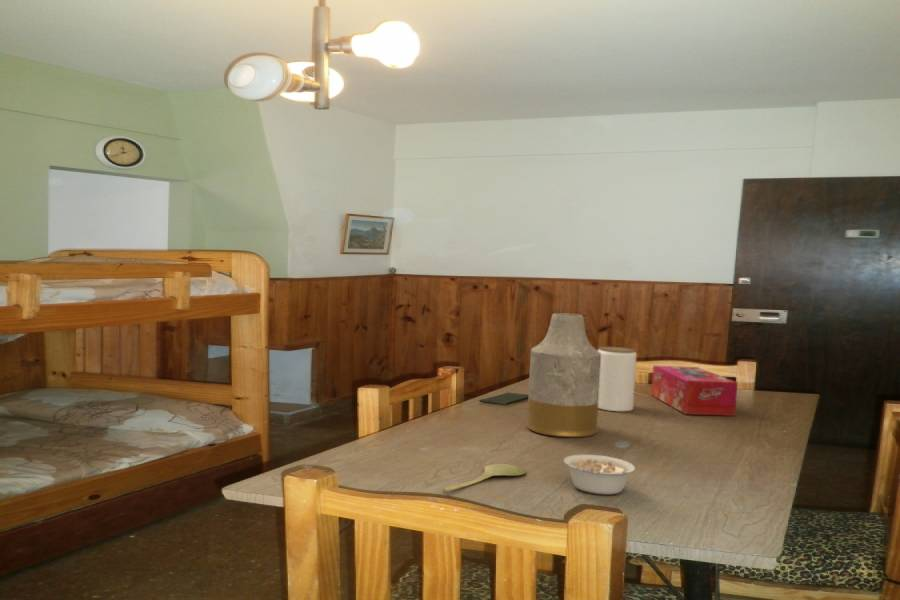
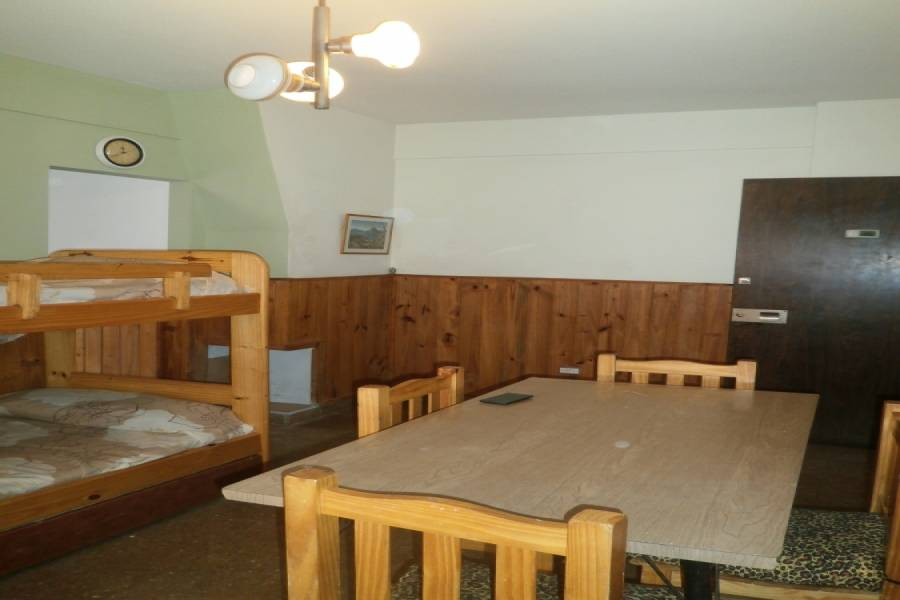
- spoon [442,463,527,492]
- vase [526,312,601,439]
- jar [597,346,638,412]
- legume [563,454,636,495]
- tissue box [650,364,738,417]
